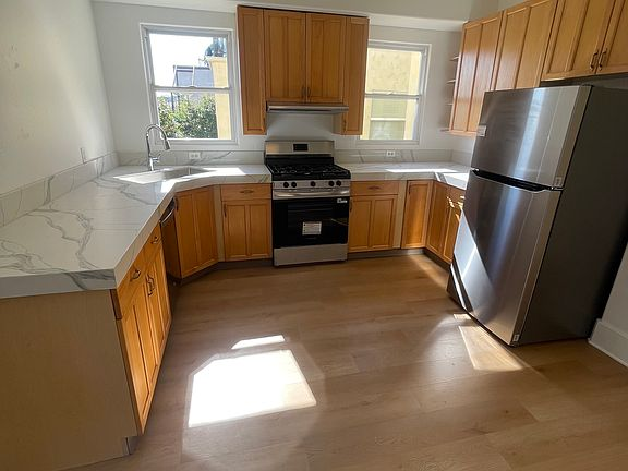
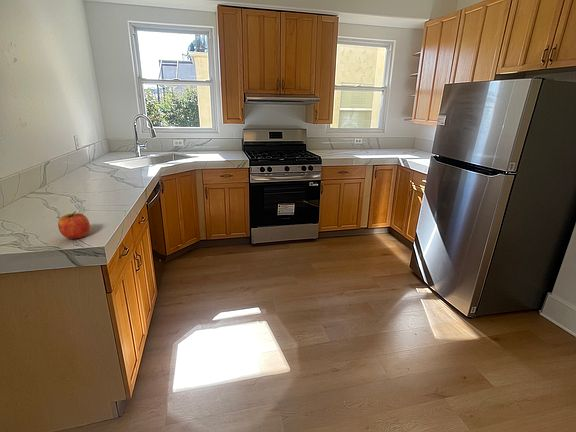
+ fruit [57,210,91,240]
